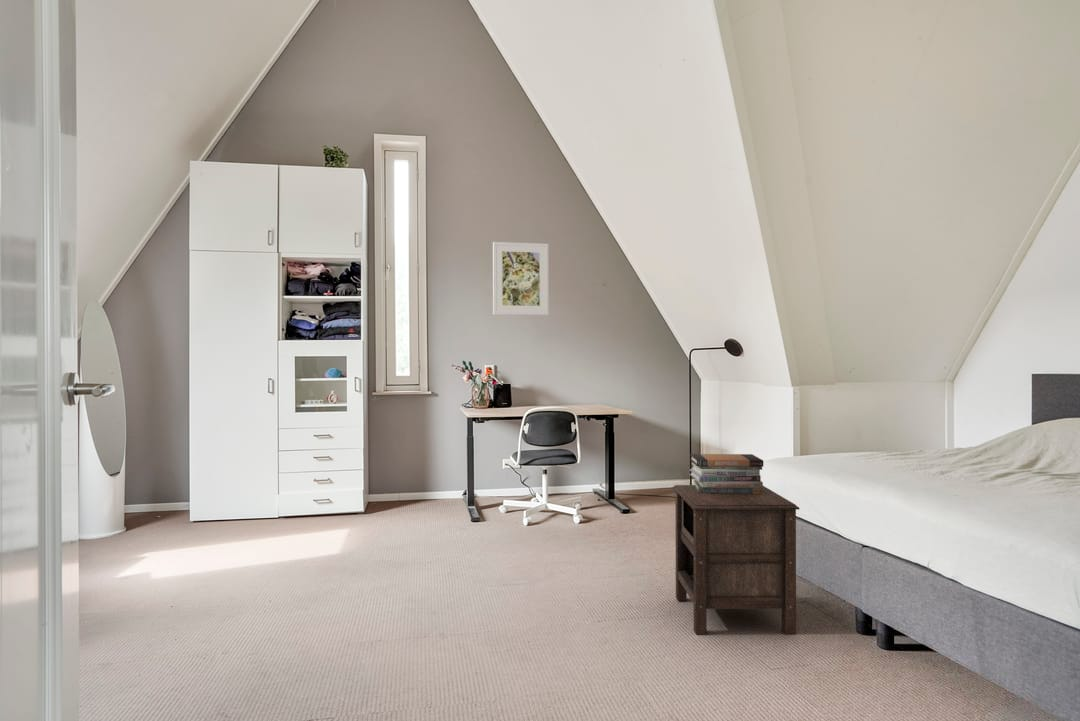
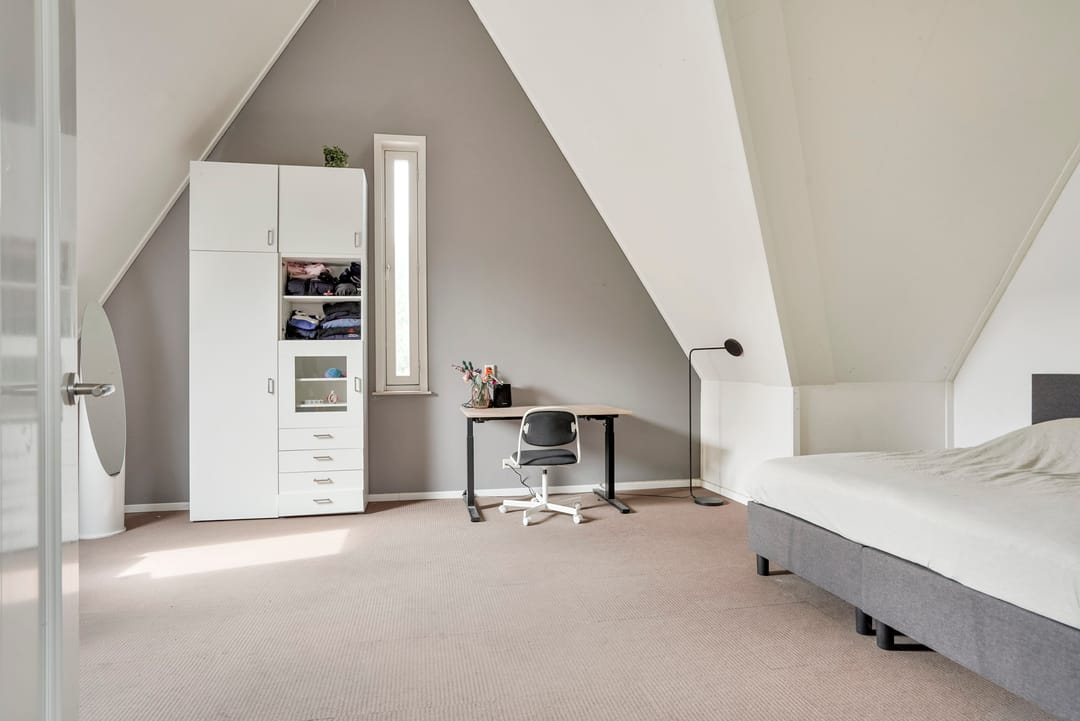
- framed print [492,241,550,316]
- nightstand [672,484,800,636]
- book stack [689,453,764,494]
